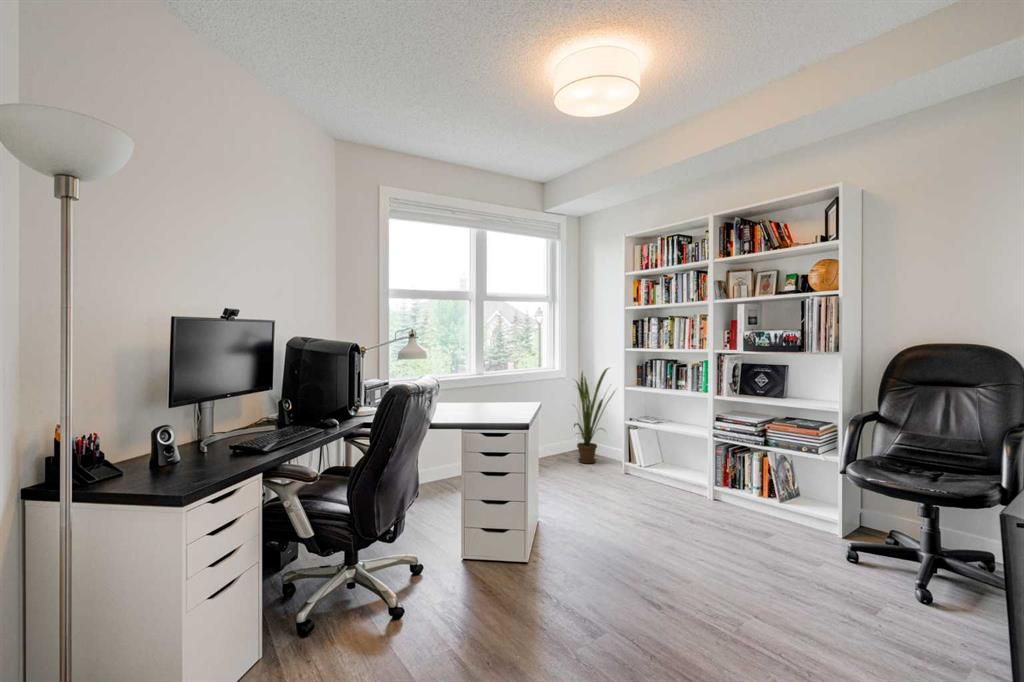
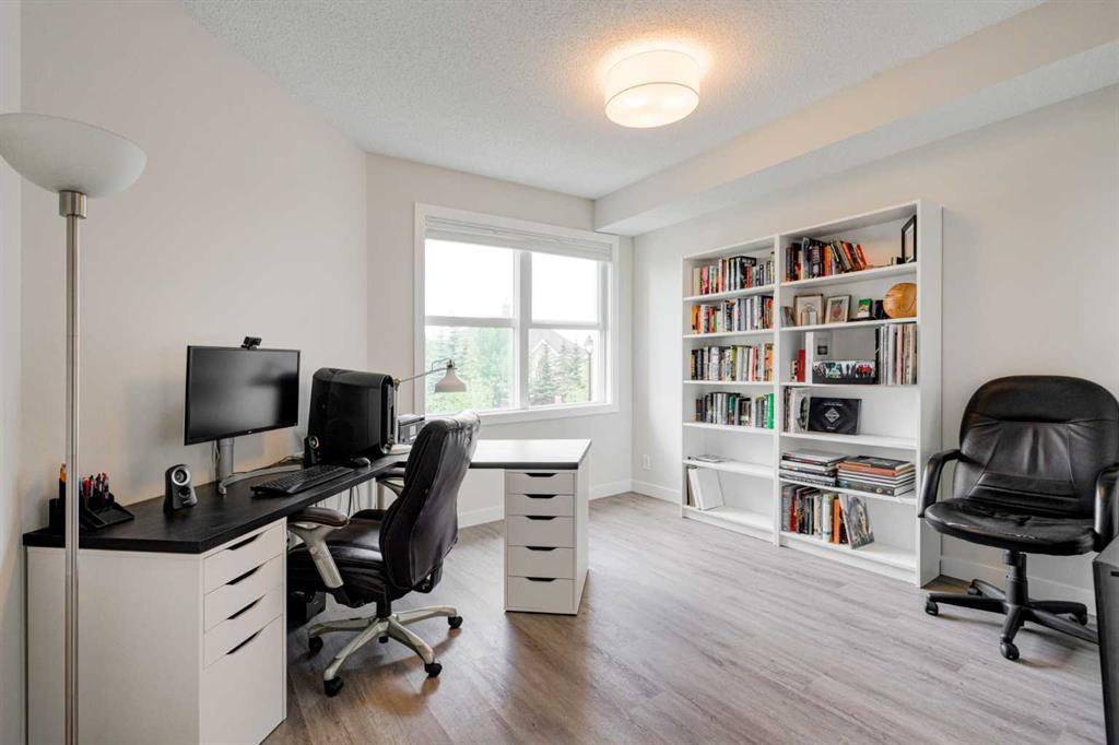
- house plant [571,366,619,465]
